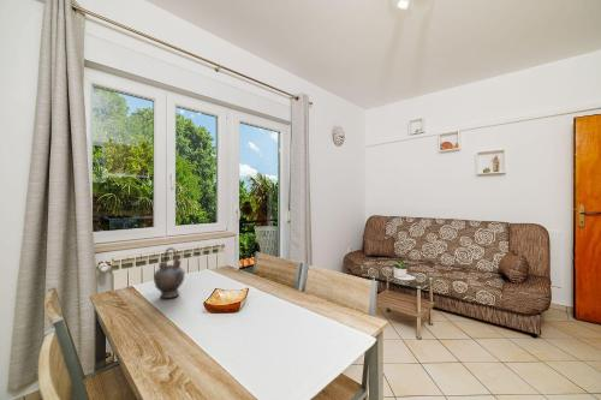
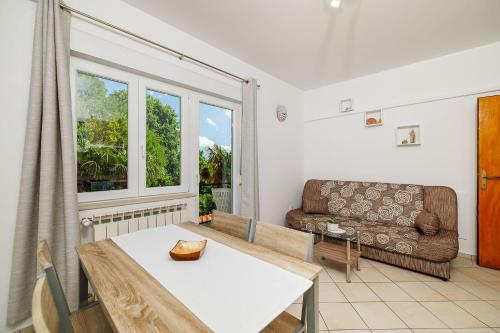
- teapot [153,246,186,299]
